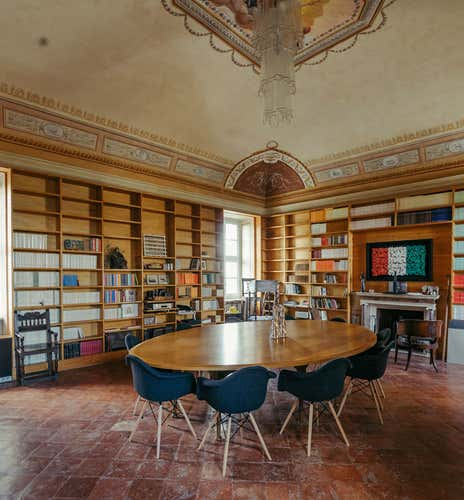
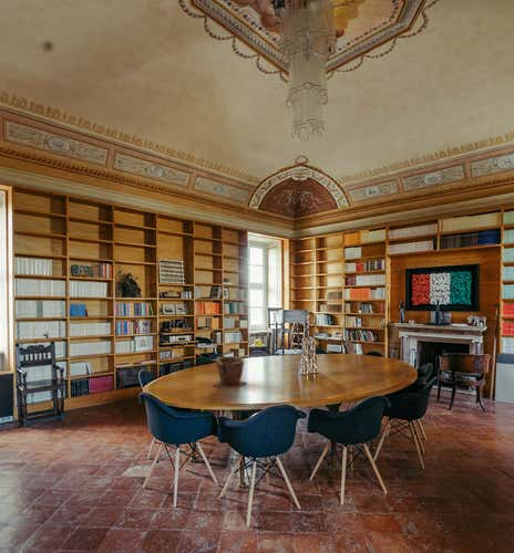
+ plant pot [212,355,247,390]
